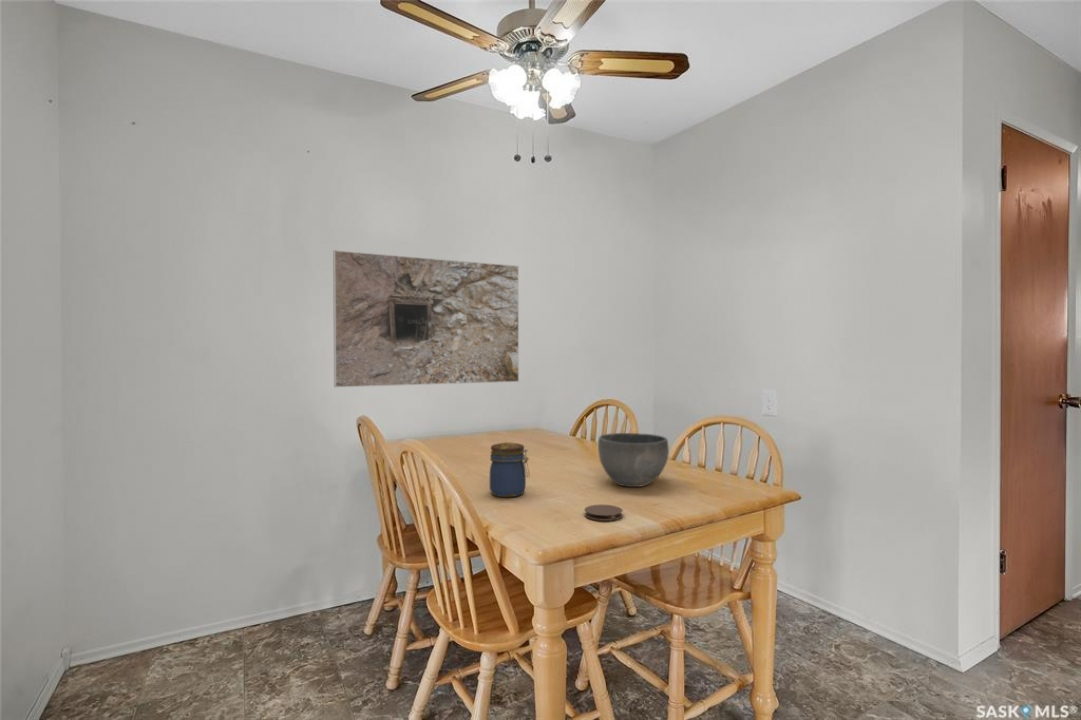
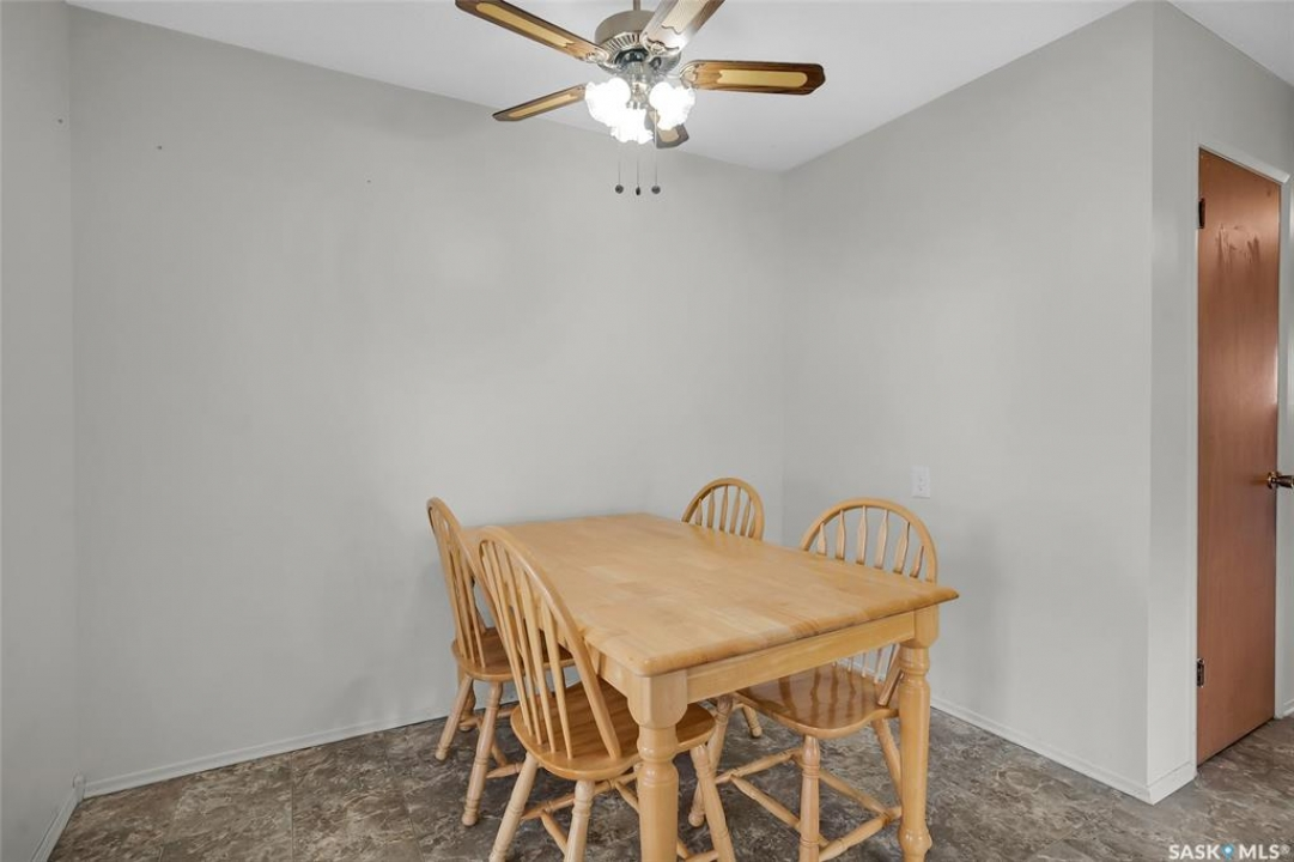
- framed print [332,249,520,389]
- jar [489,441,531,498]
- bowl [597,432,670,488]
- coaster [583,504,624,522]
